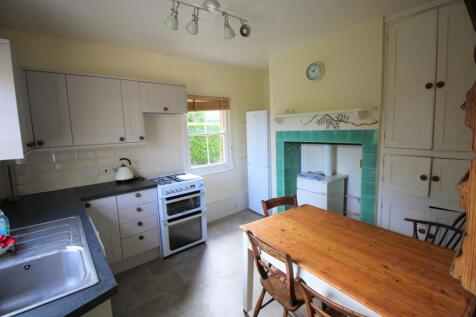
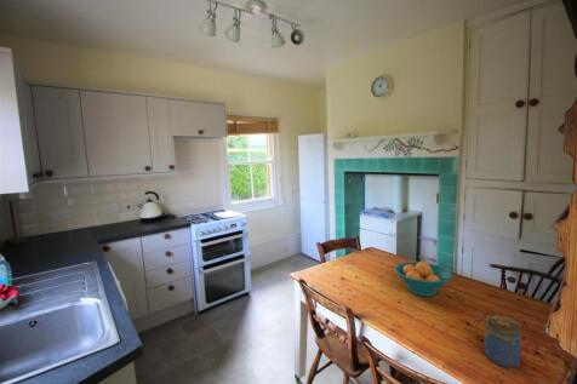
+ fruit bowl [394,260,453,297]
+ jar [482,314,522,368]
